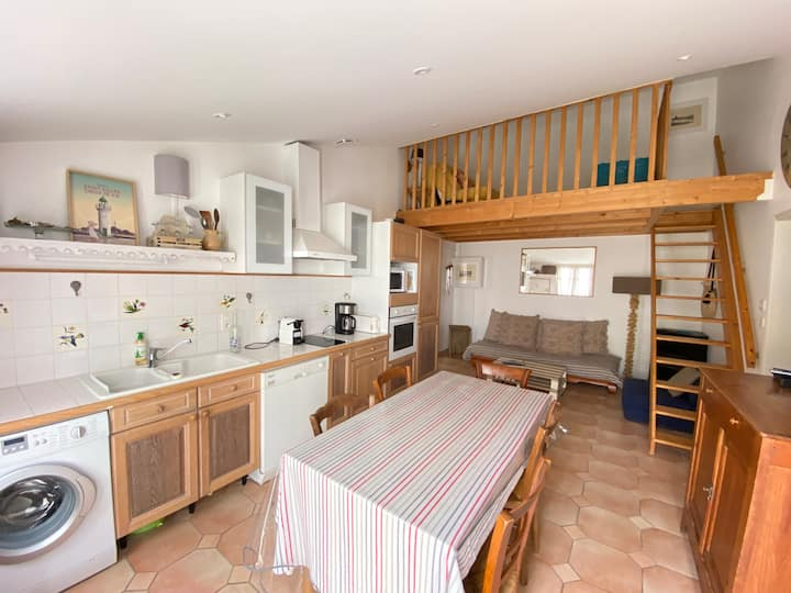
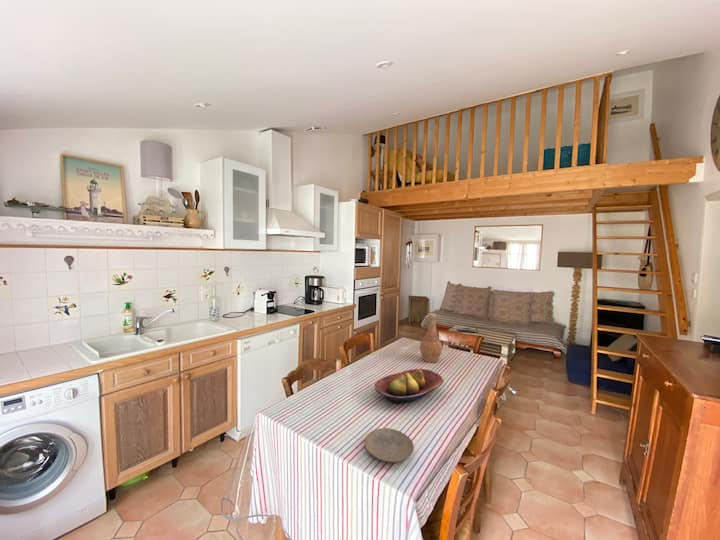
+ fruit bowl [373,368,444,405]
+ vase [419,312,443,364]
+ plate [363,427,415,463]
